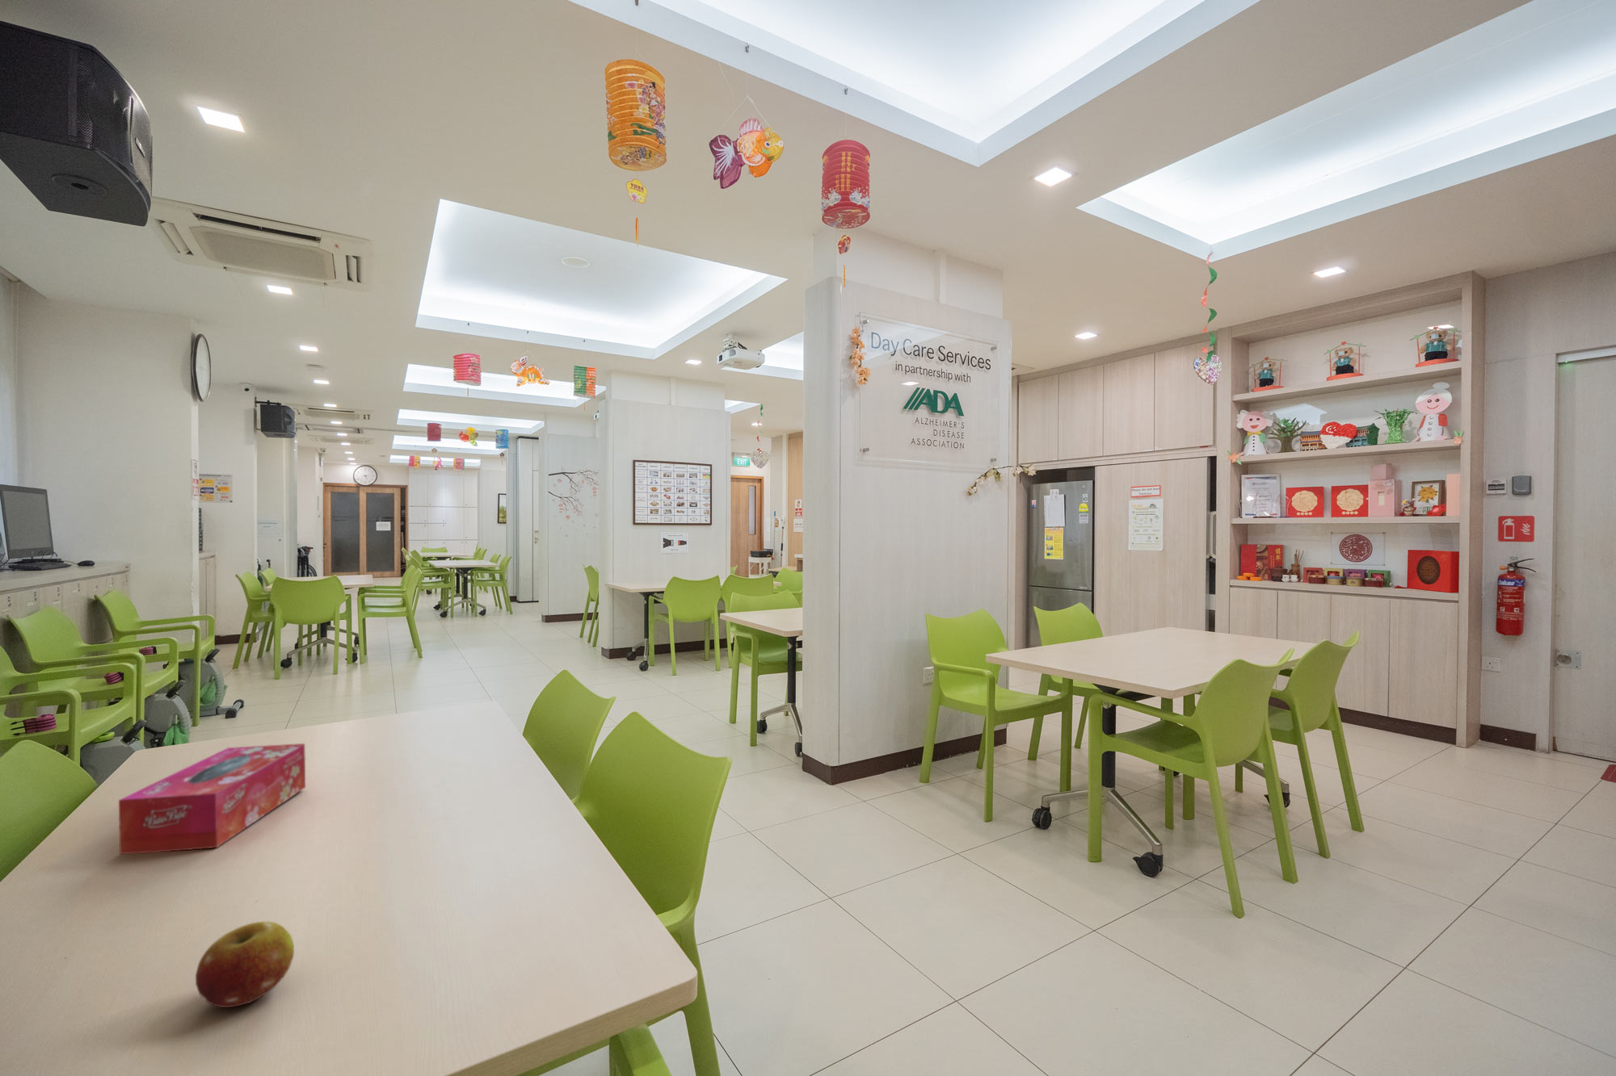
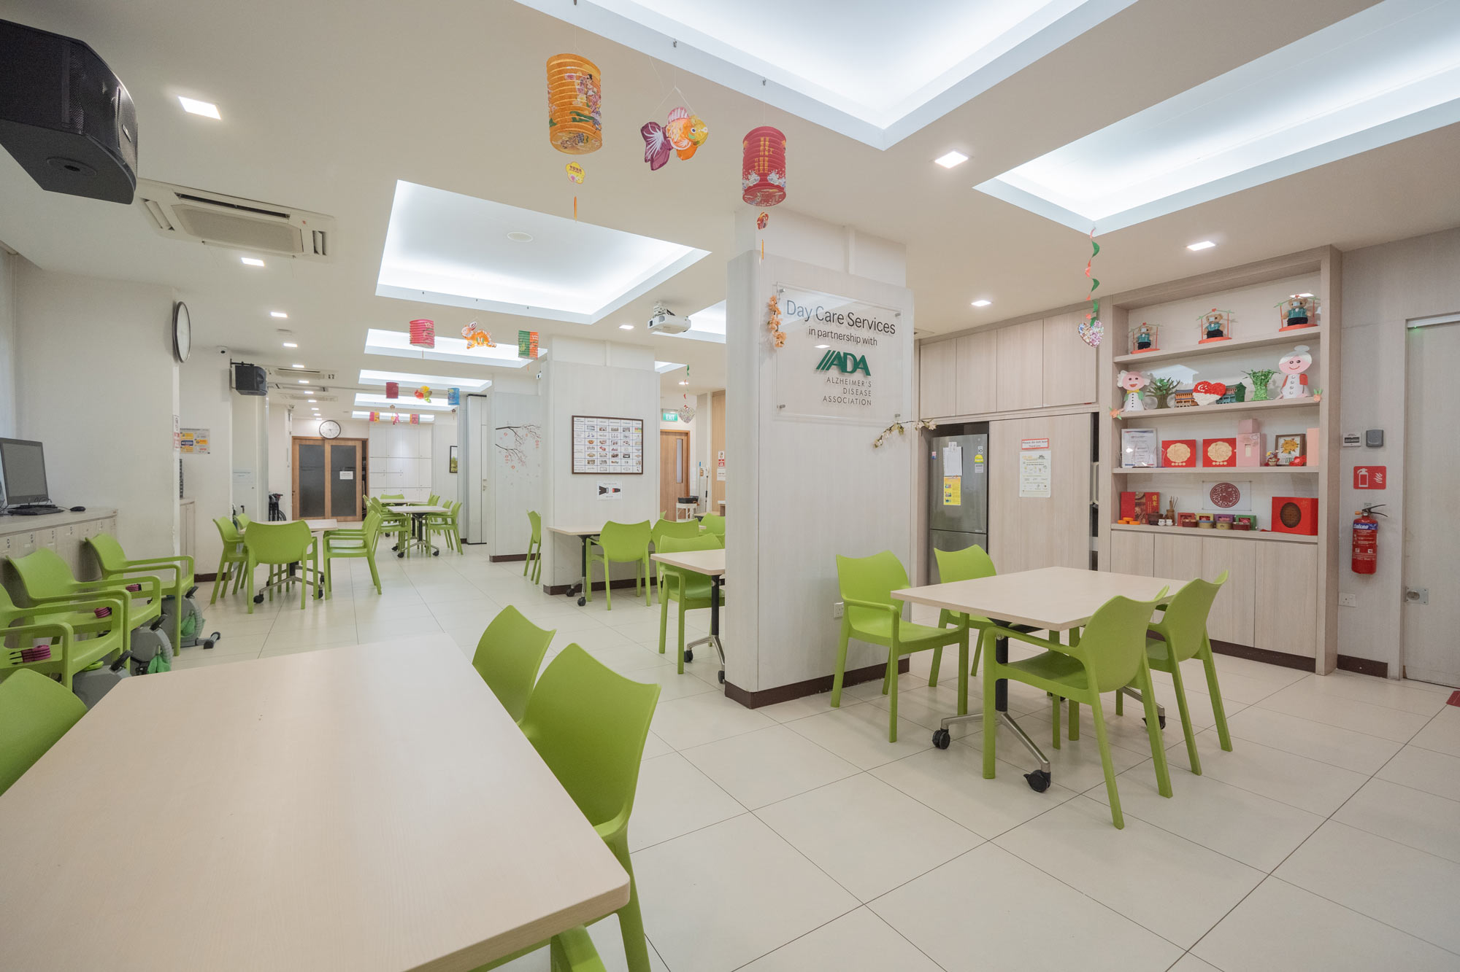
- tissue box [118,742,306,855]
- fruit [195,921,294,1009]
